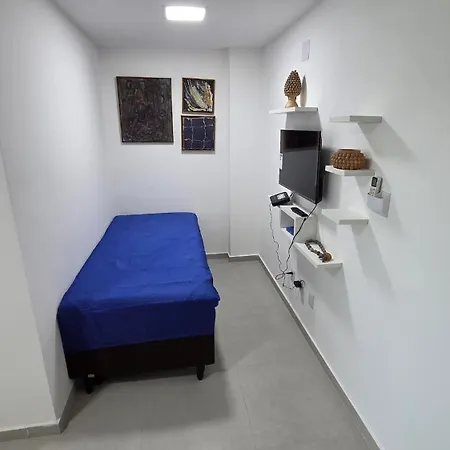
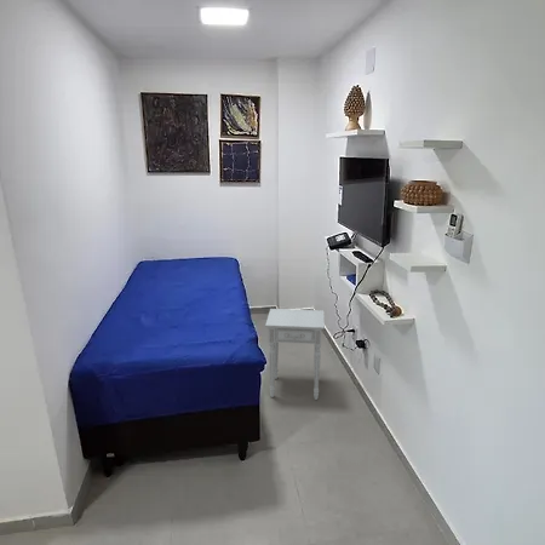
+ nightstand [264,308,326,401]
